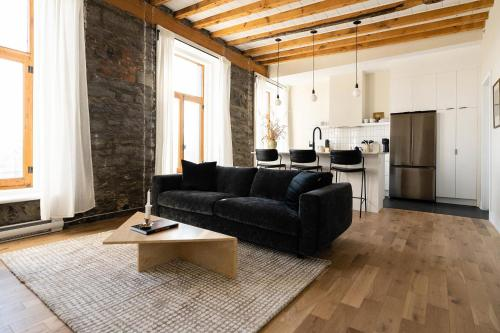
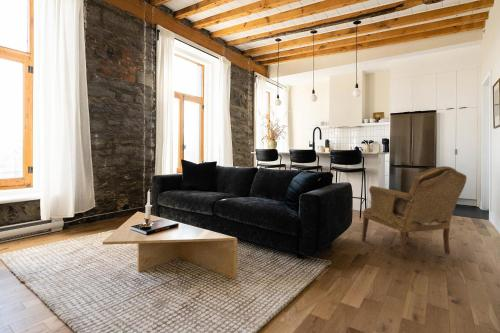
+ armchair [361,165,468,259]
